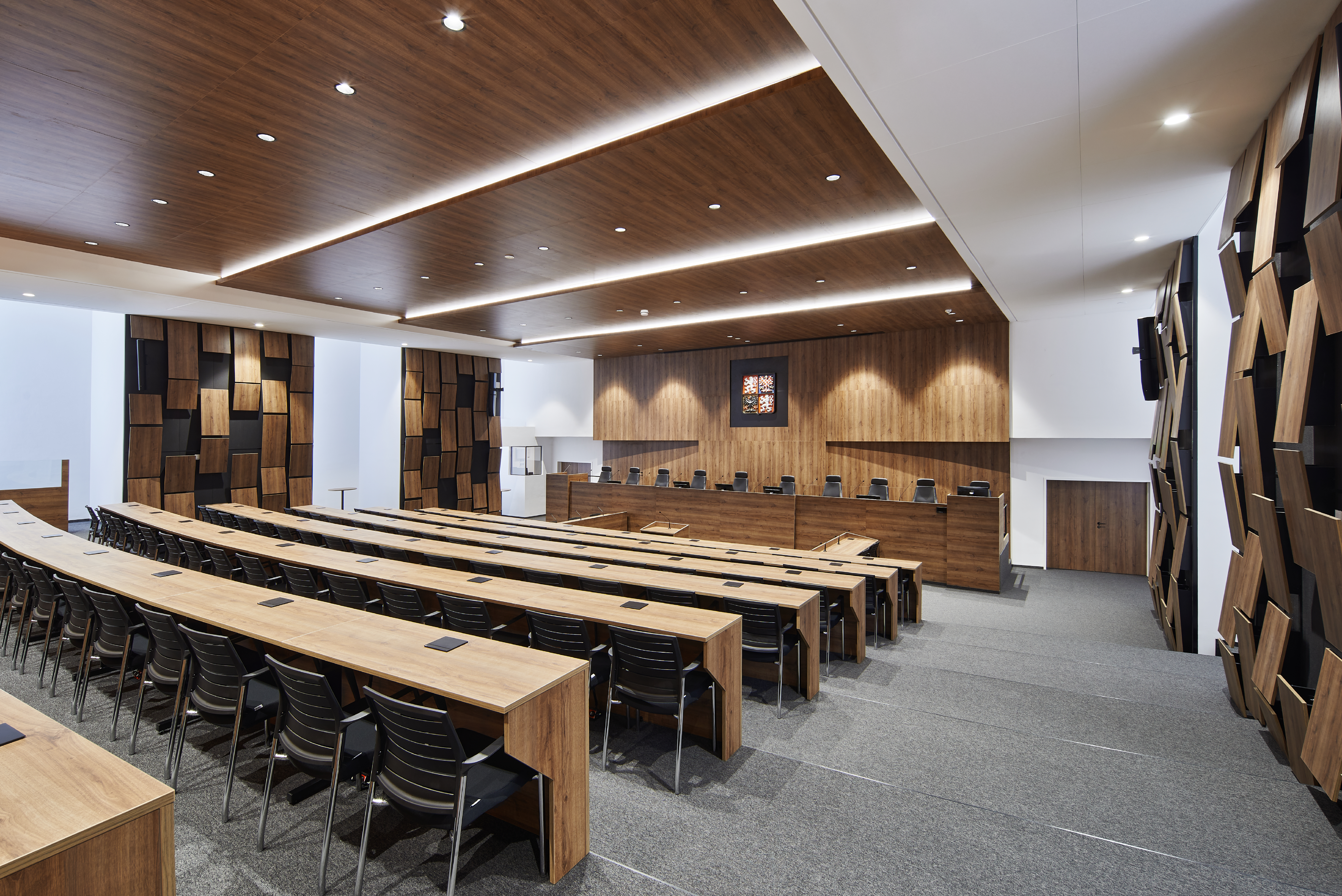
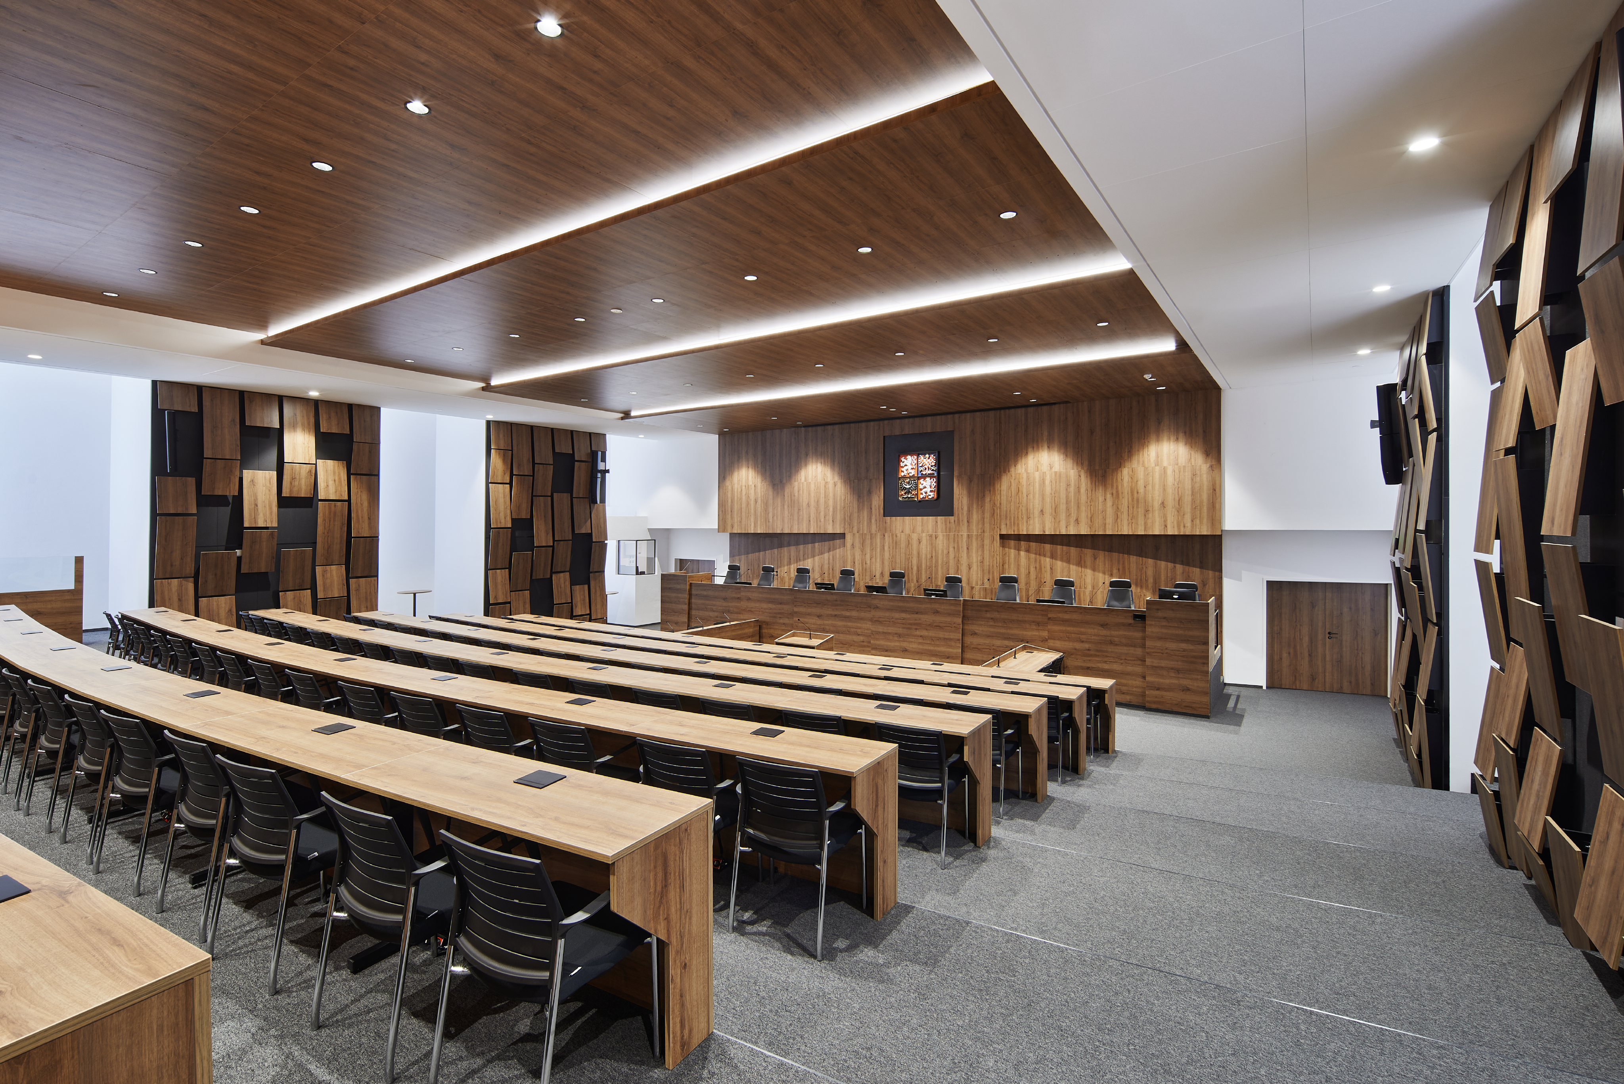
- smoke detector [640,310,649,316]
